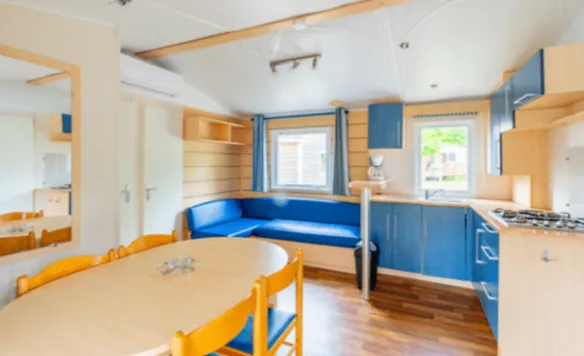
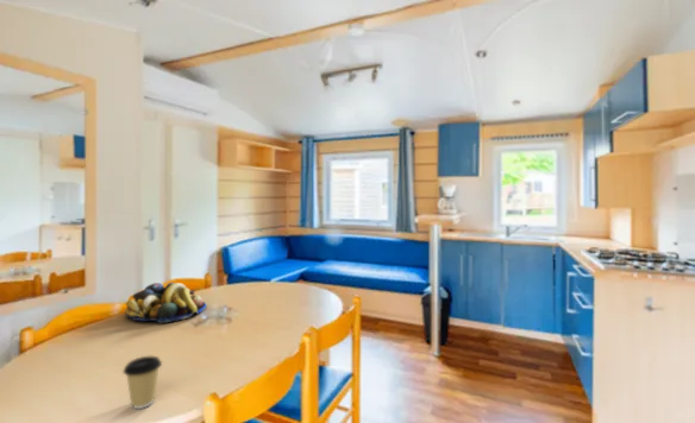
+ fruit bowl [124,282,207,324]
+ coffee cup [123,355,163,410]
